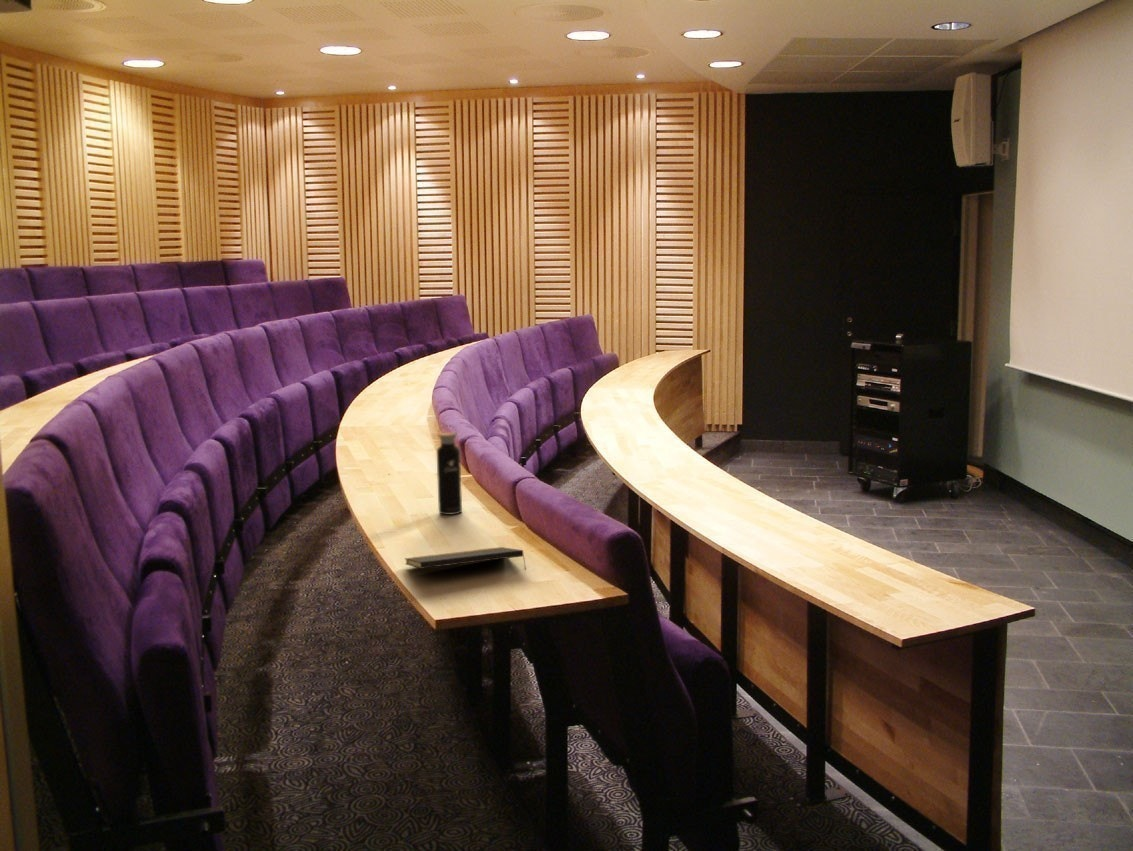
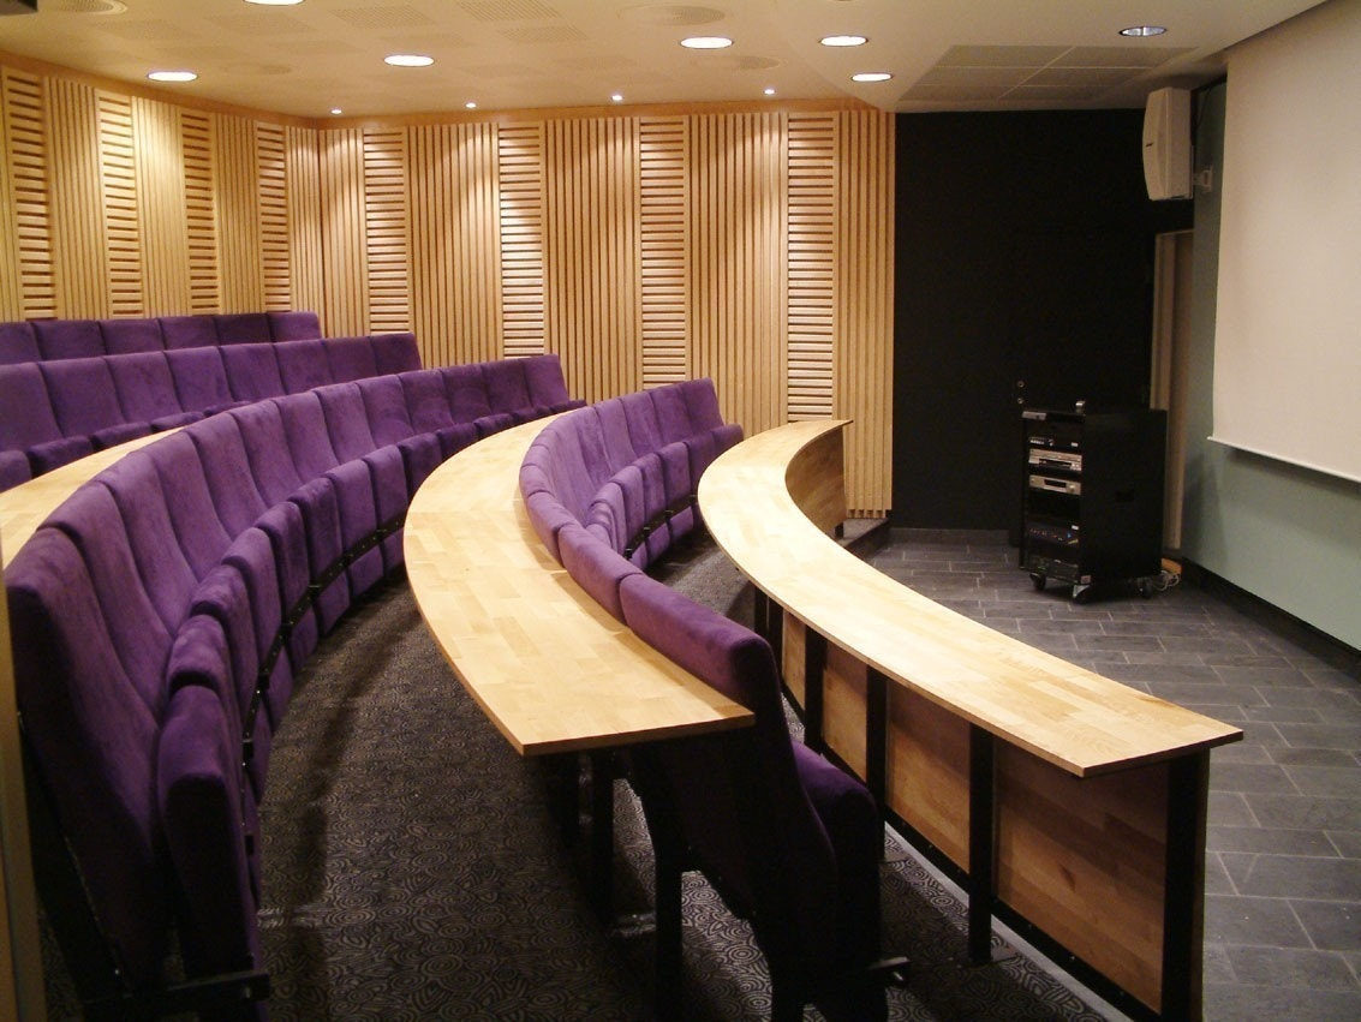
- water bottle [436,425,463,516]
- notepad [404,546,527,570]
